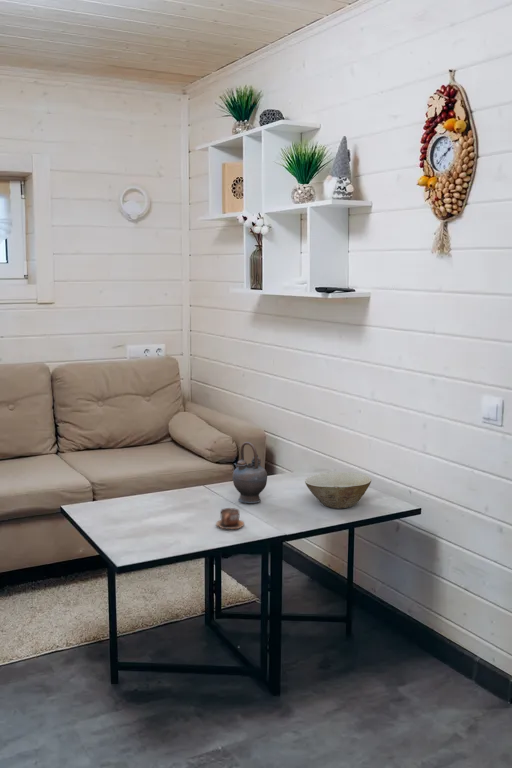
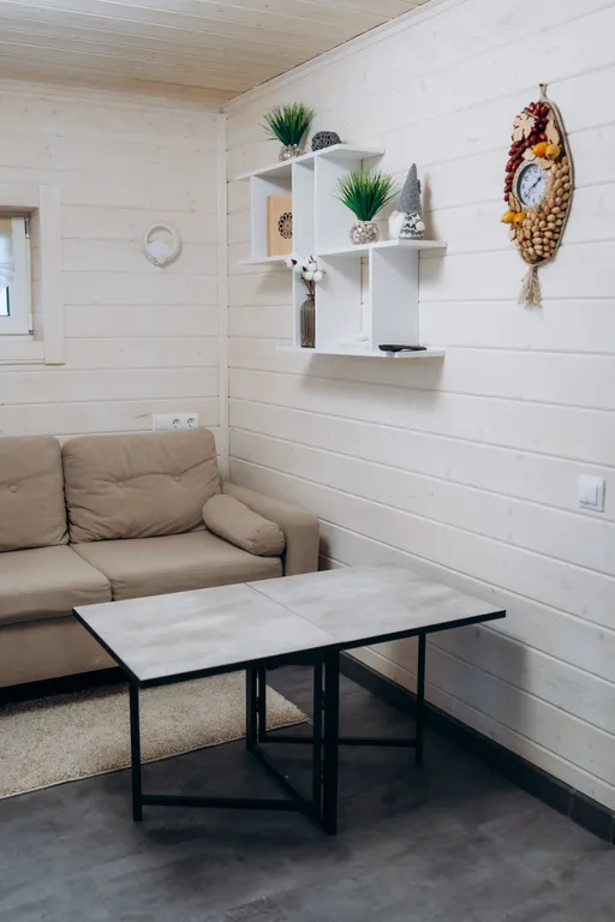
- bowl [304,471,372,509]
- cup [215,507,245,531]
- teapot [232,441,268,504]
